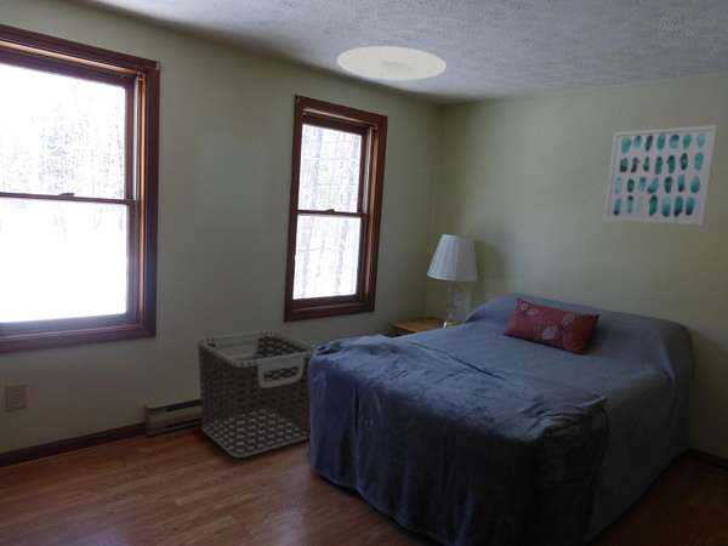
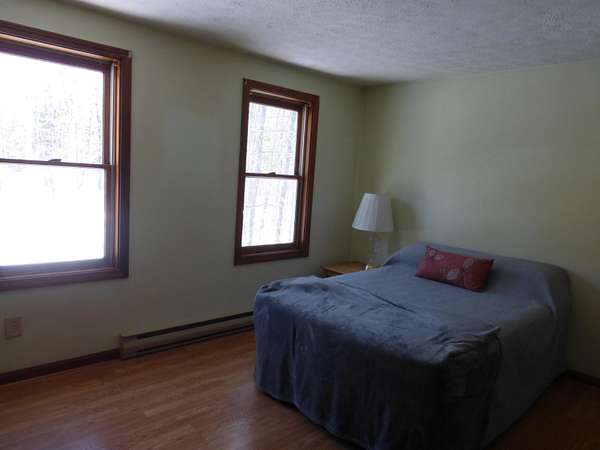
- clothes hamper [197,329,319,459]
- ceiling light [336,45,448,81]
- wall art [602,124,718,226]
